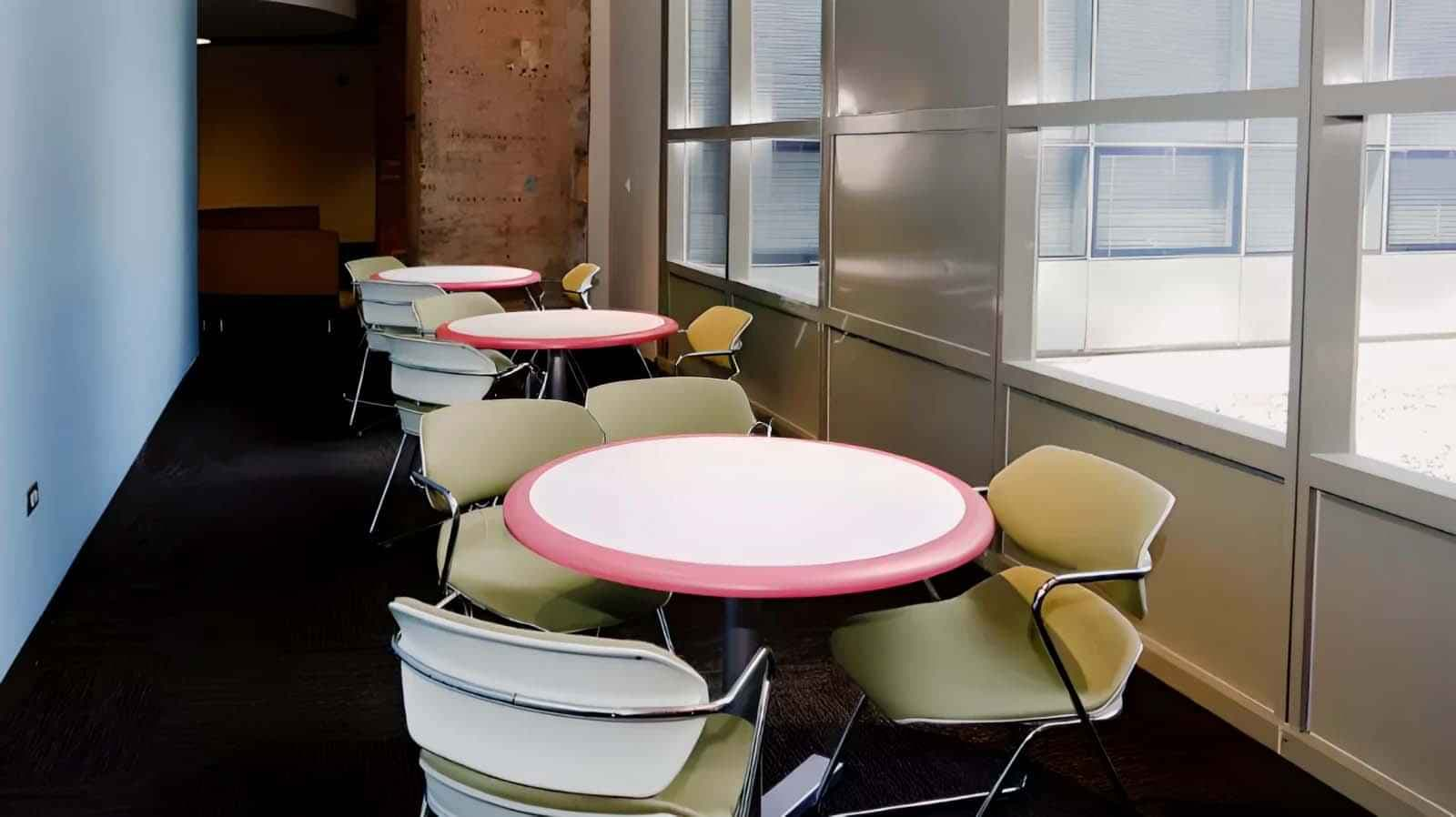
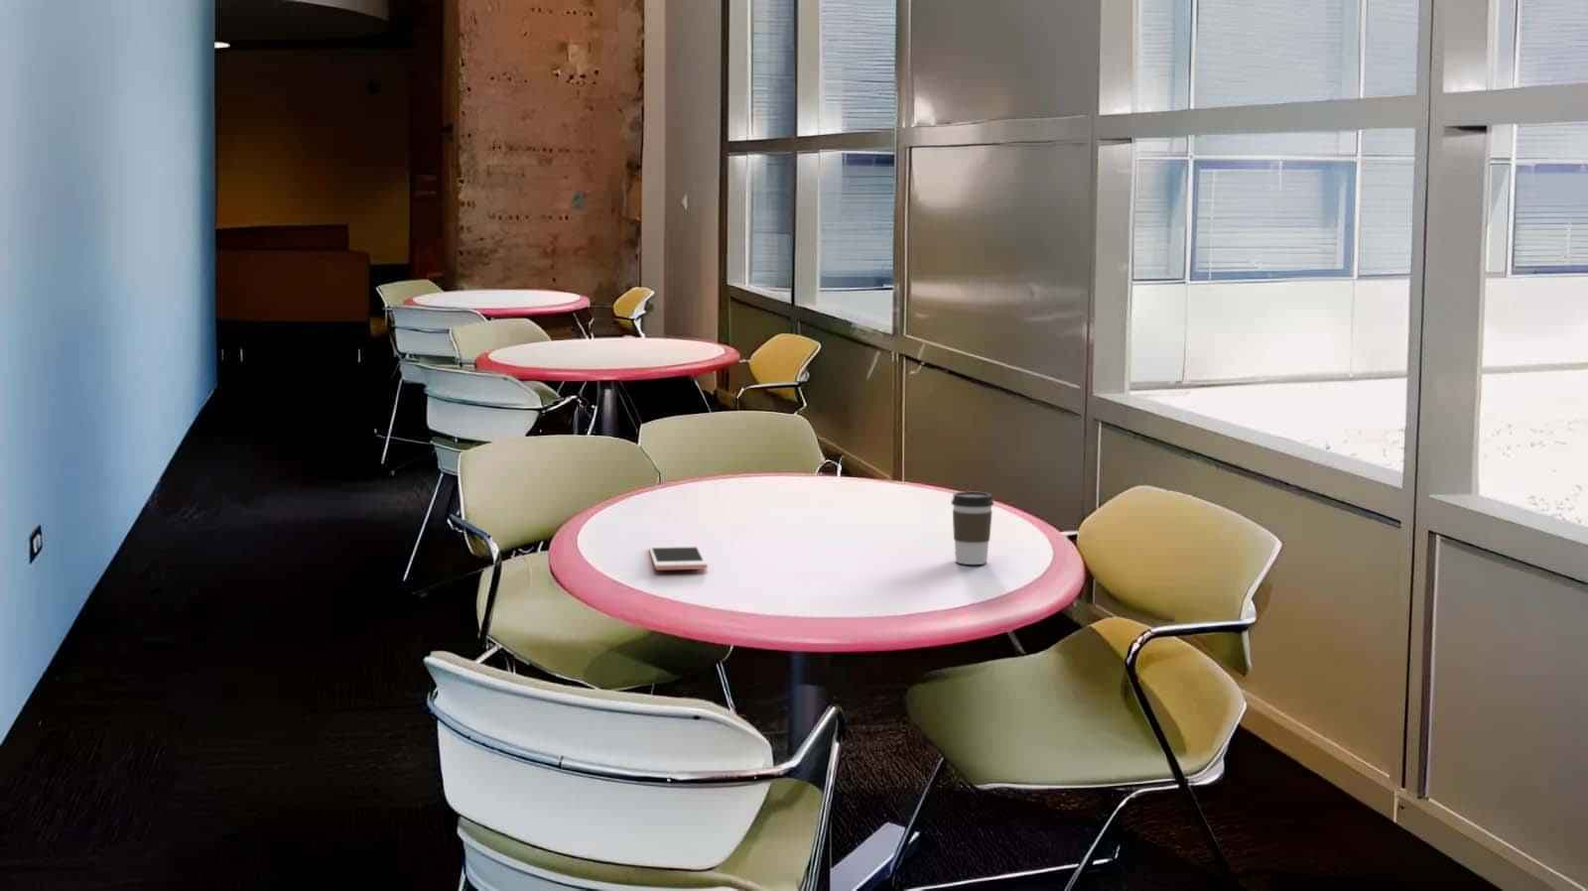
+ coffee cup [951,490,995,566]
+ cell phone [648,544,709,570]
